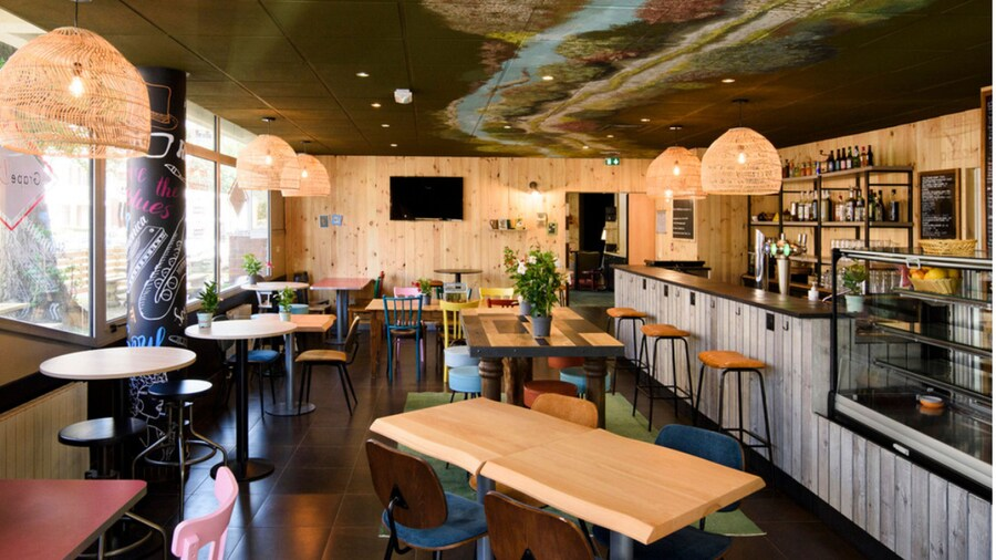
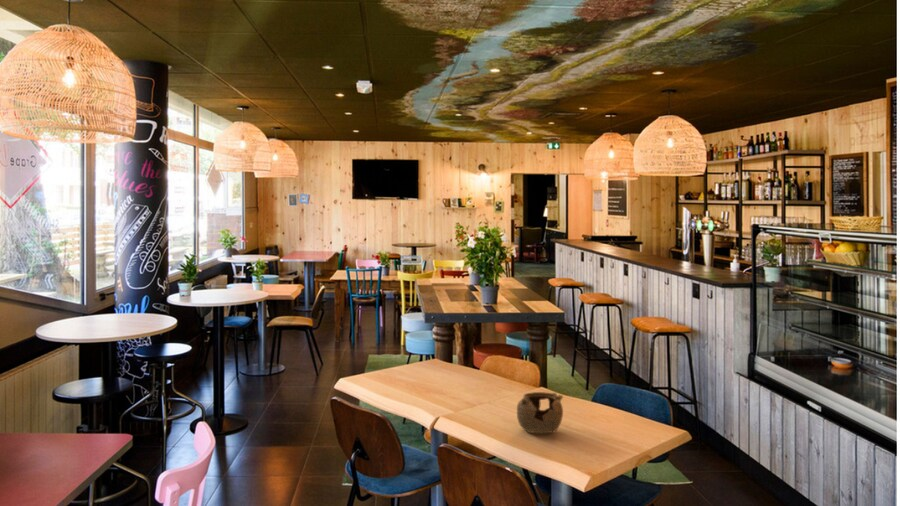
+ teapot [516,391,564,435]
